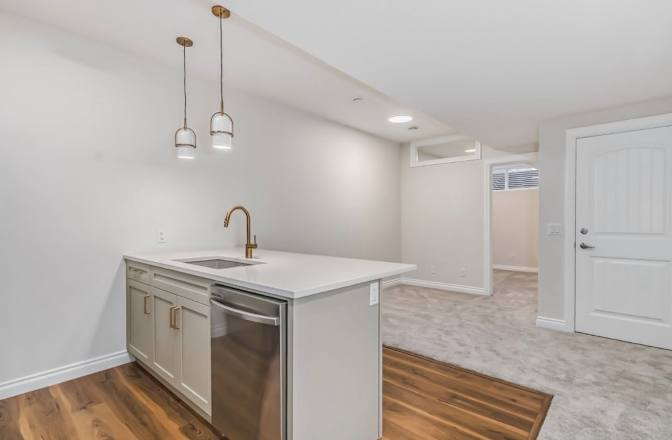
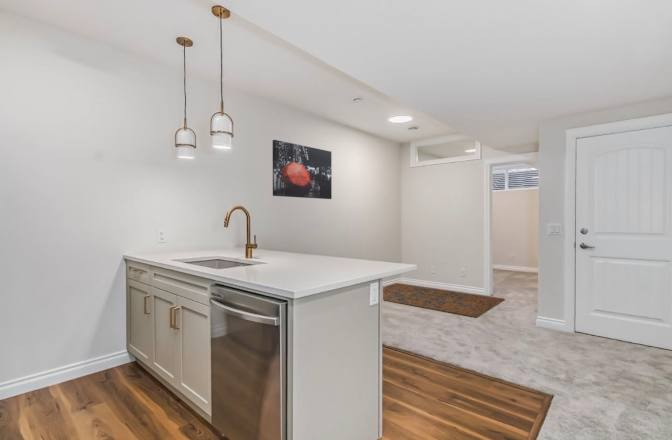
+ wall art [272,139,333,200]
+ rug [382,282,506,318]
